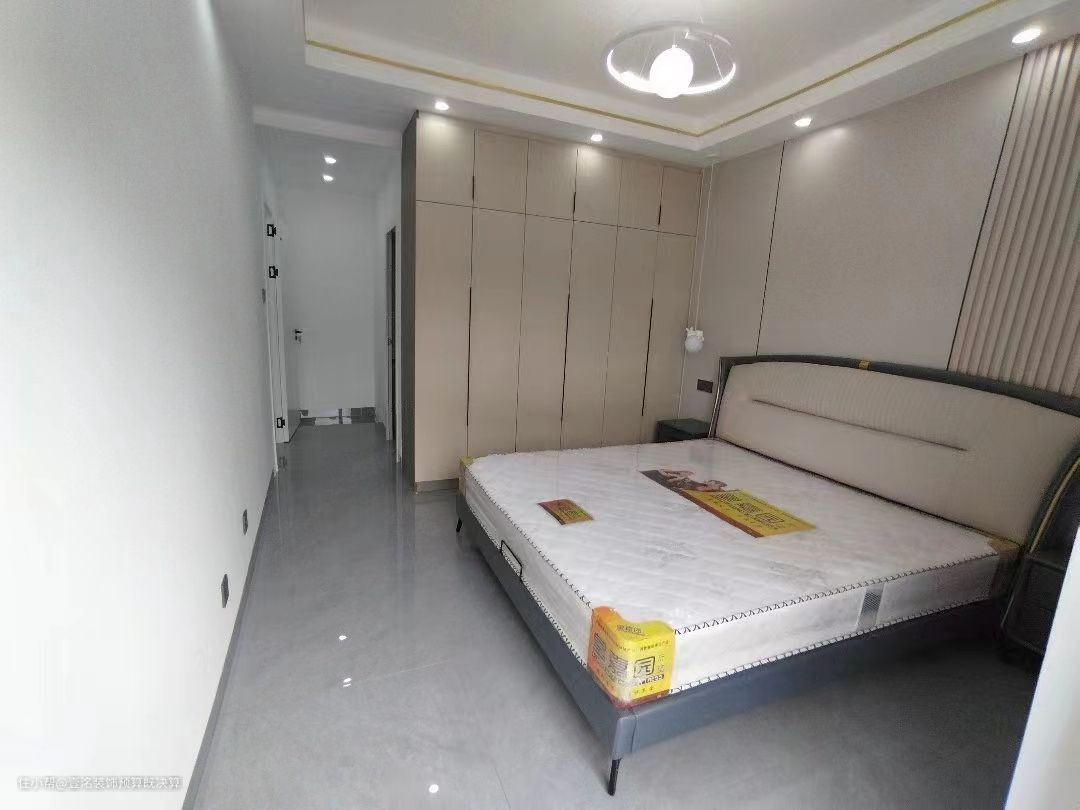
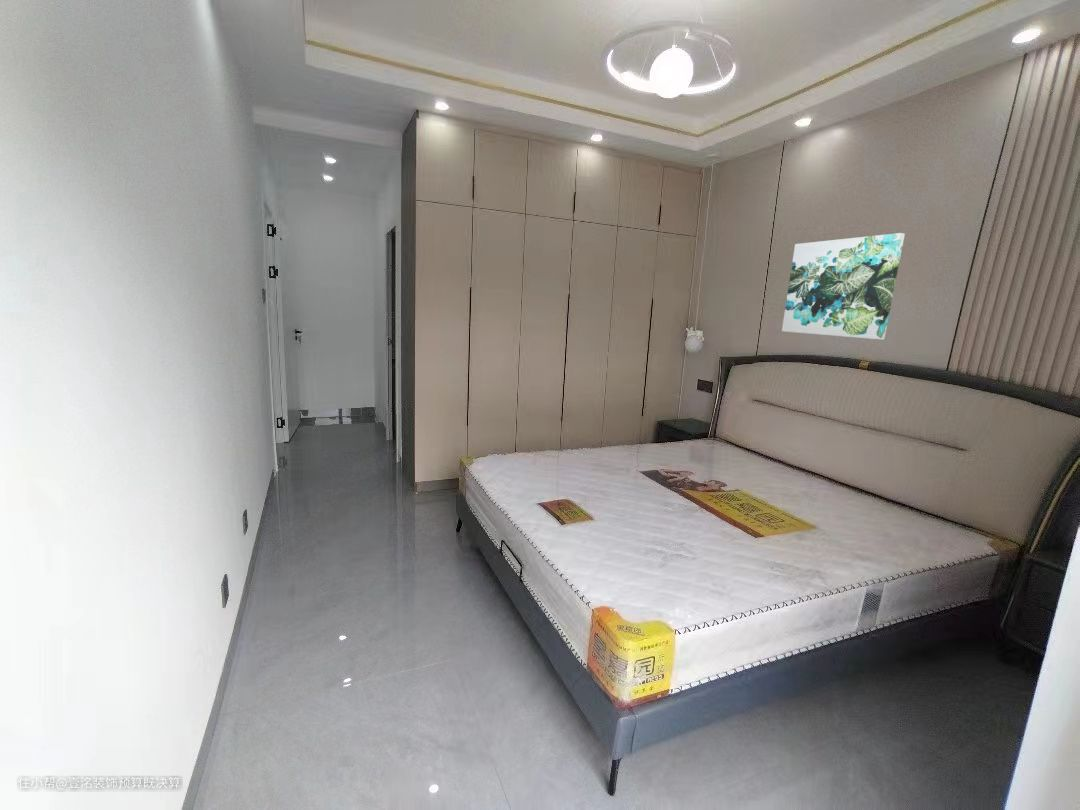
+ wall art [781,232,906,341]
